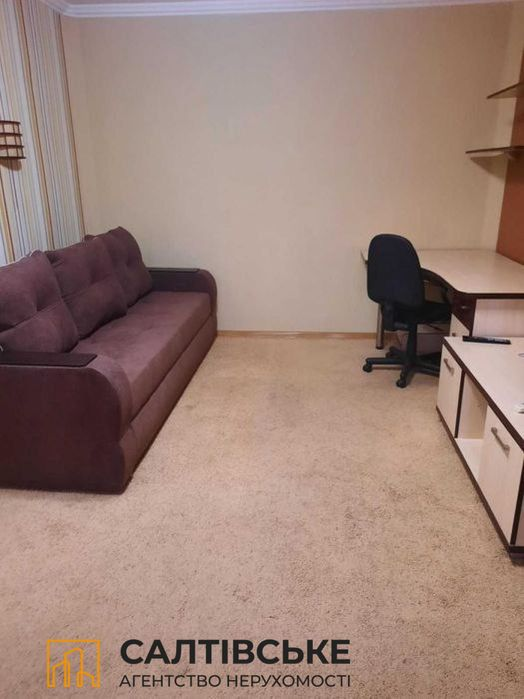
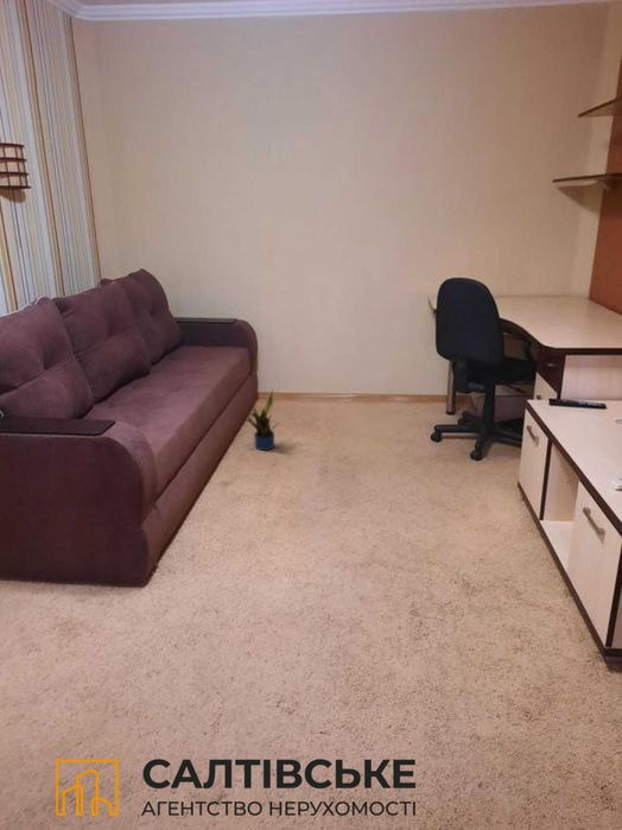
+ potted plant [243,389,280,451]
